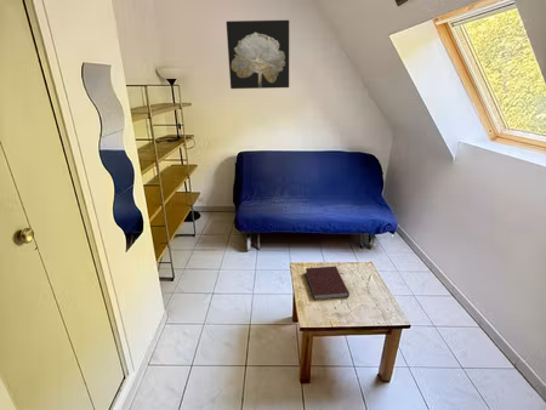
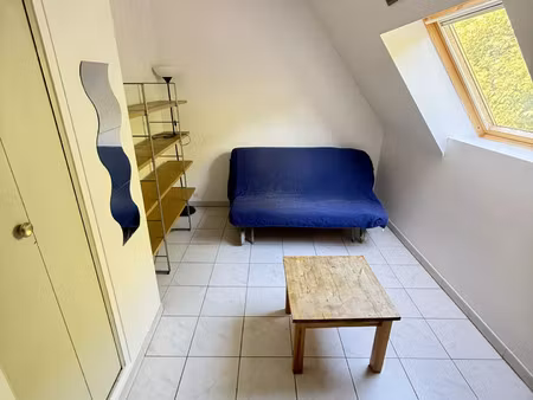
- wall art [226,19,290,90]
- notebook [305,266,351,301]
